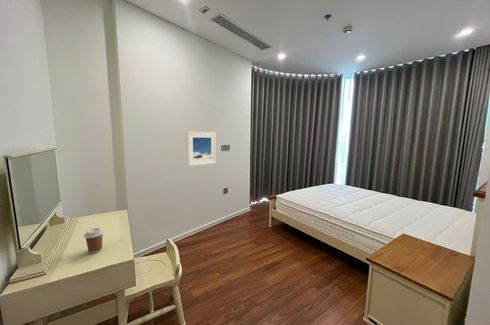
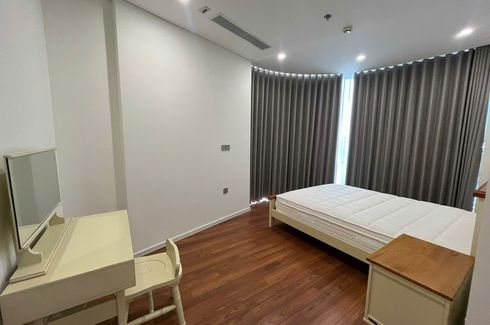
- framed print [186,131,217,167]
- coffee cup [83,227,105,254]
